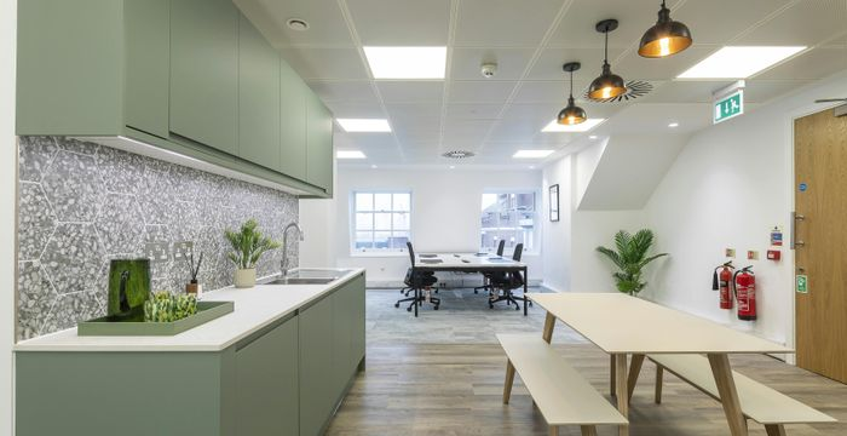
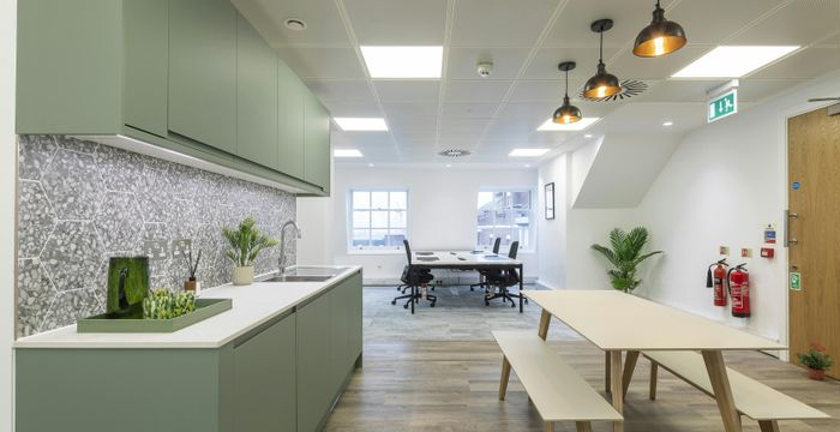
+ potted plant [794,342,836,382]
